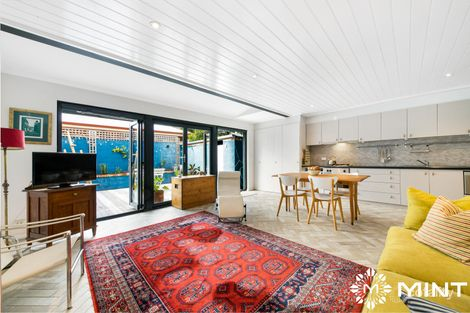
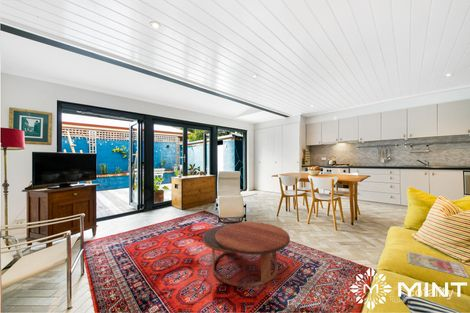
+ coffee table [202,221,291,288]
+ magazine [406,250,470,279]
